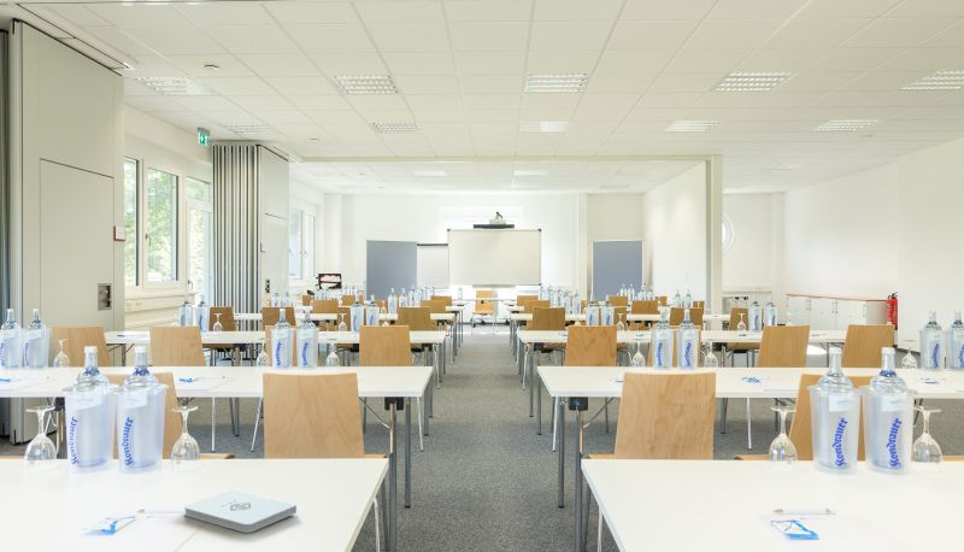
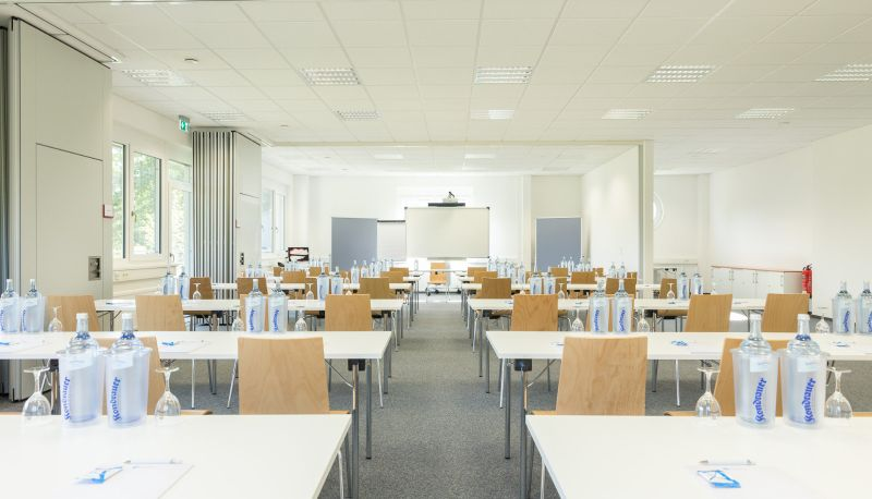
- notepad [183,488,298,534]
